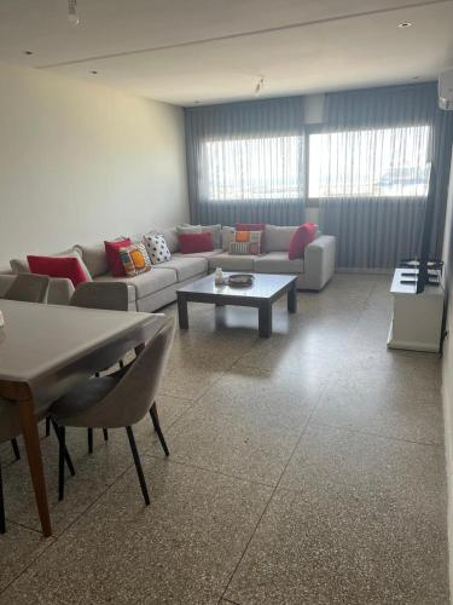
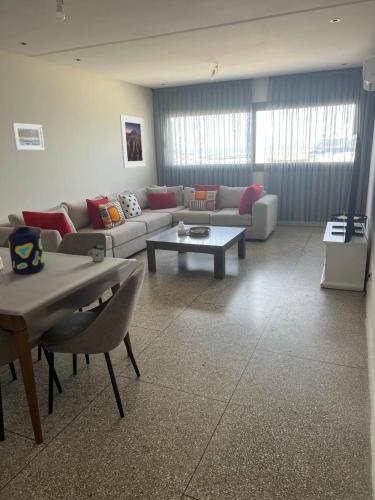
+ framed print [119,114,147,169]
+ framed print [11,122,46,151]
+ cup [87,244,105,263]
+ vase [7,226,46,275]
